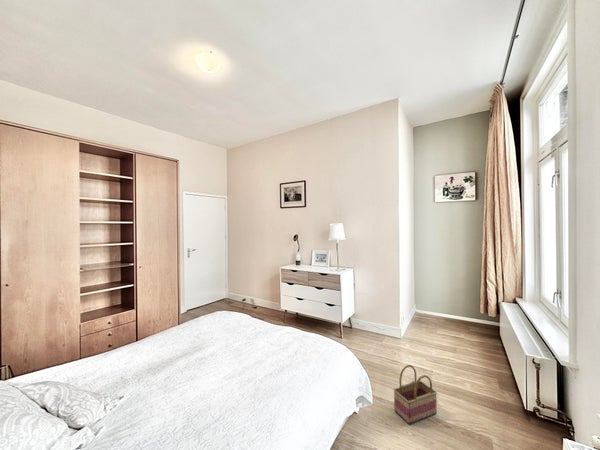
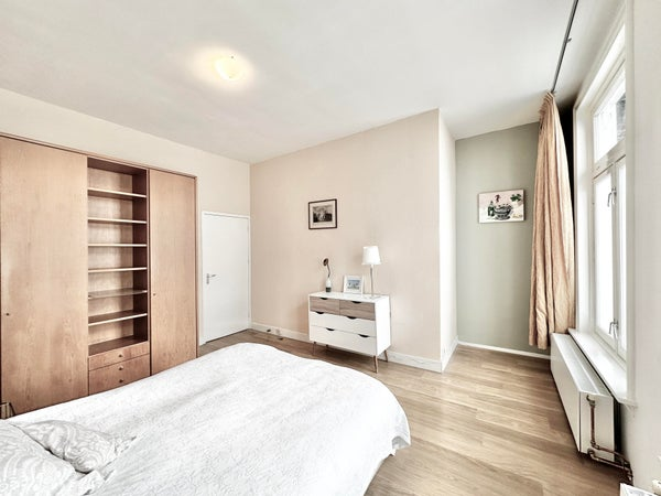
- basket [393,364,438,425]
